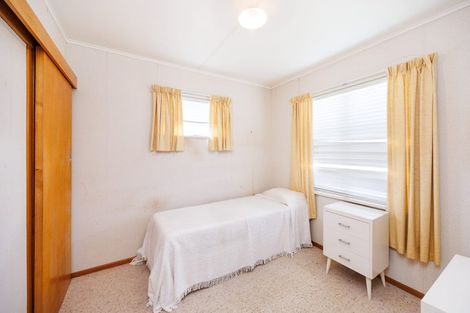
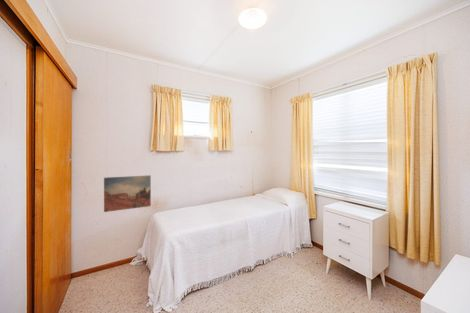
+ wall art [103,174,152,213]
